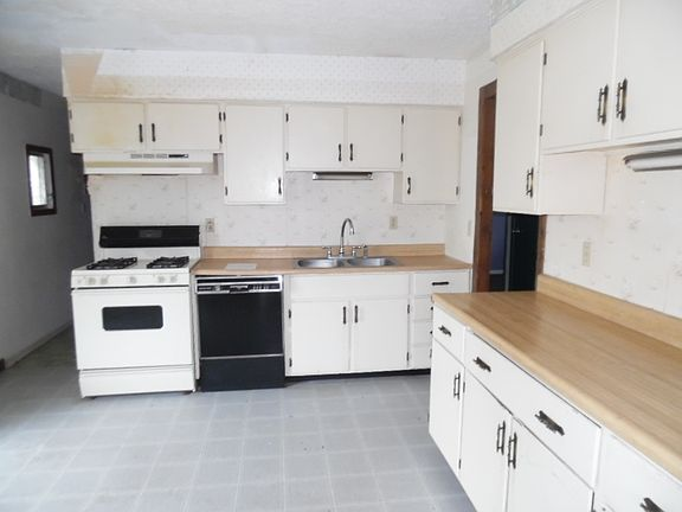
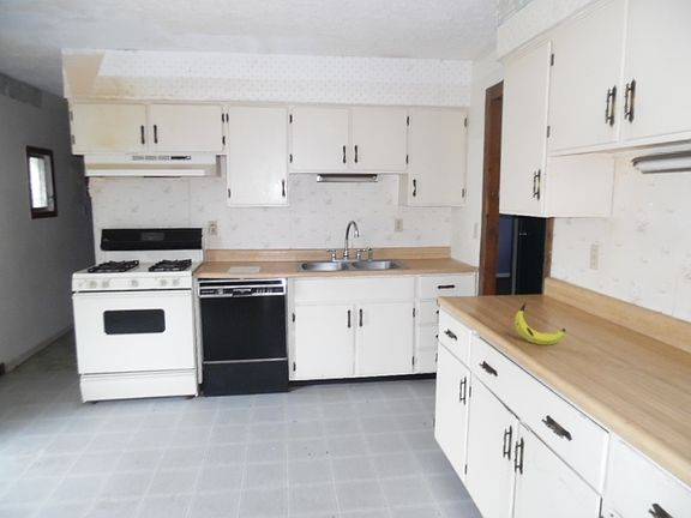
+ banana [513,302,566,345]
